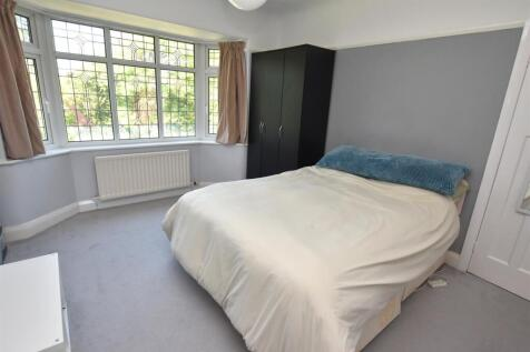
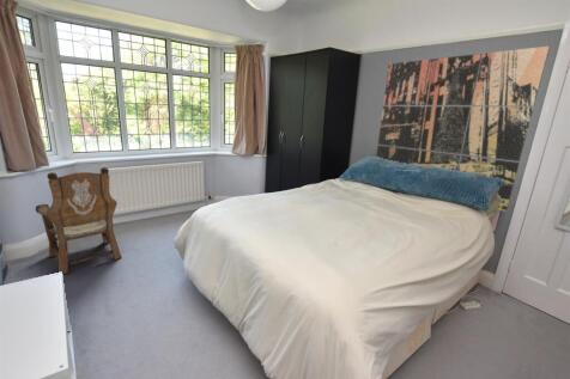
+ wall art [375,45,551,213]
+ armchair [35,166,122,275]
